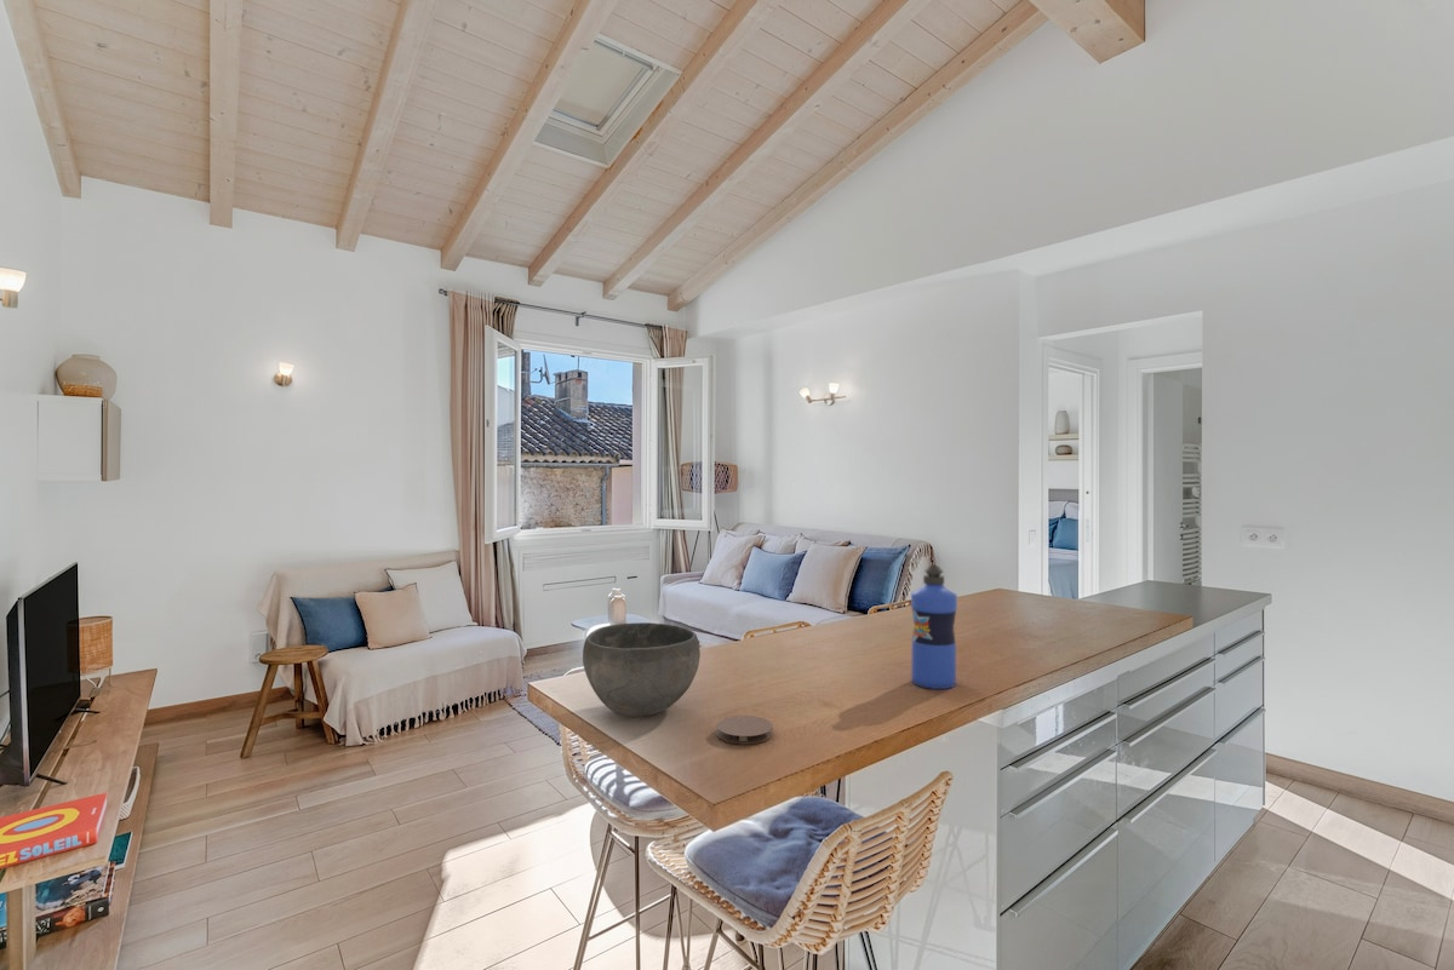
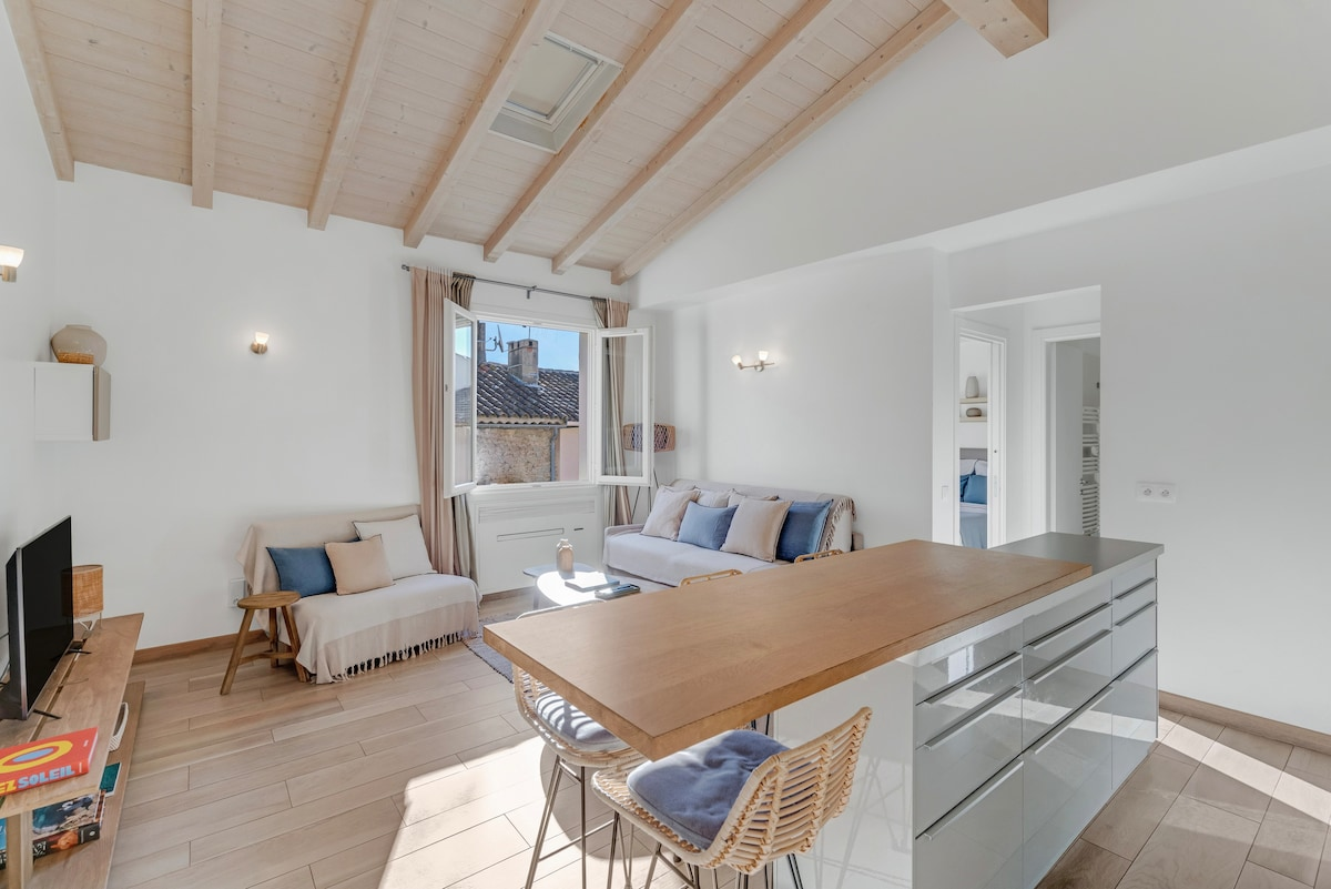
- bowl [582,621,702,718]
- water bottle [910,564,958,690]
- coaster [715,714,774,746]
